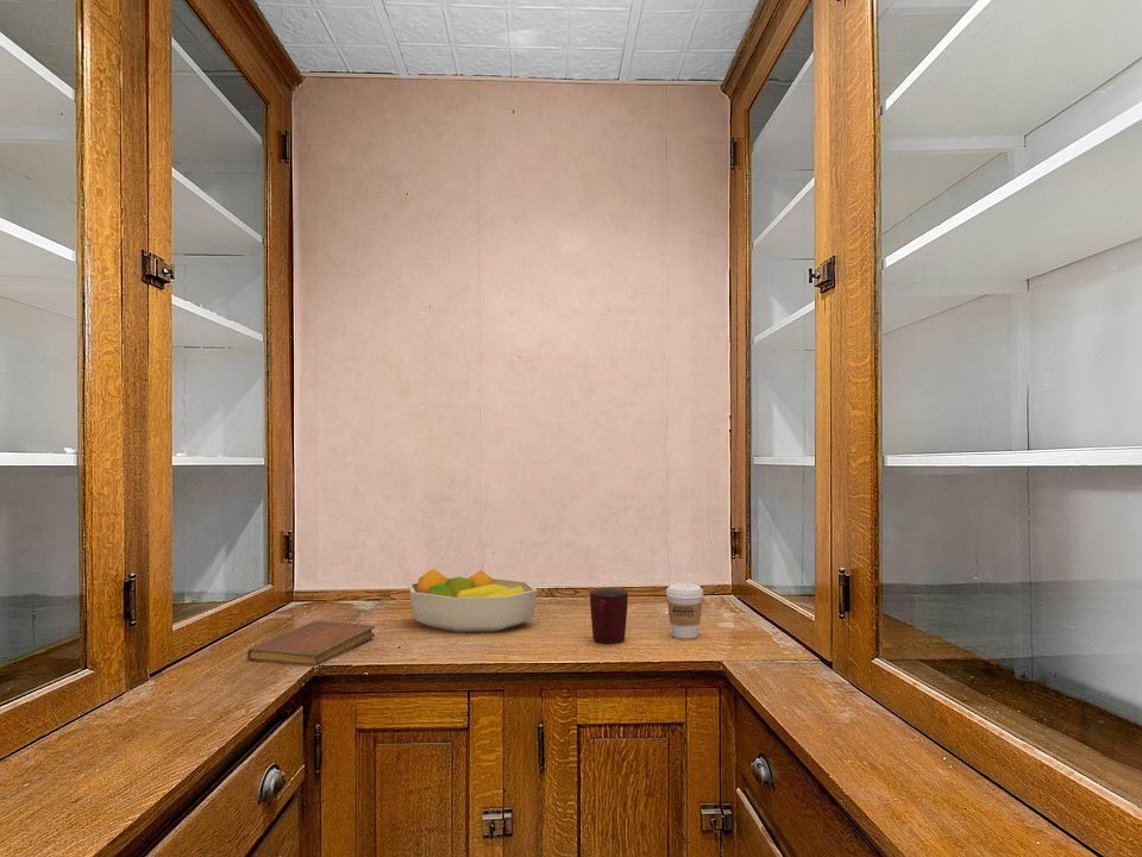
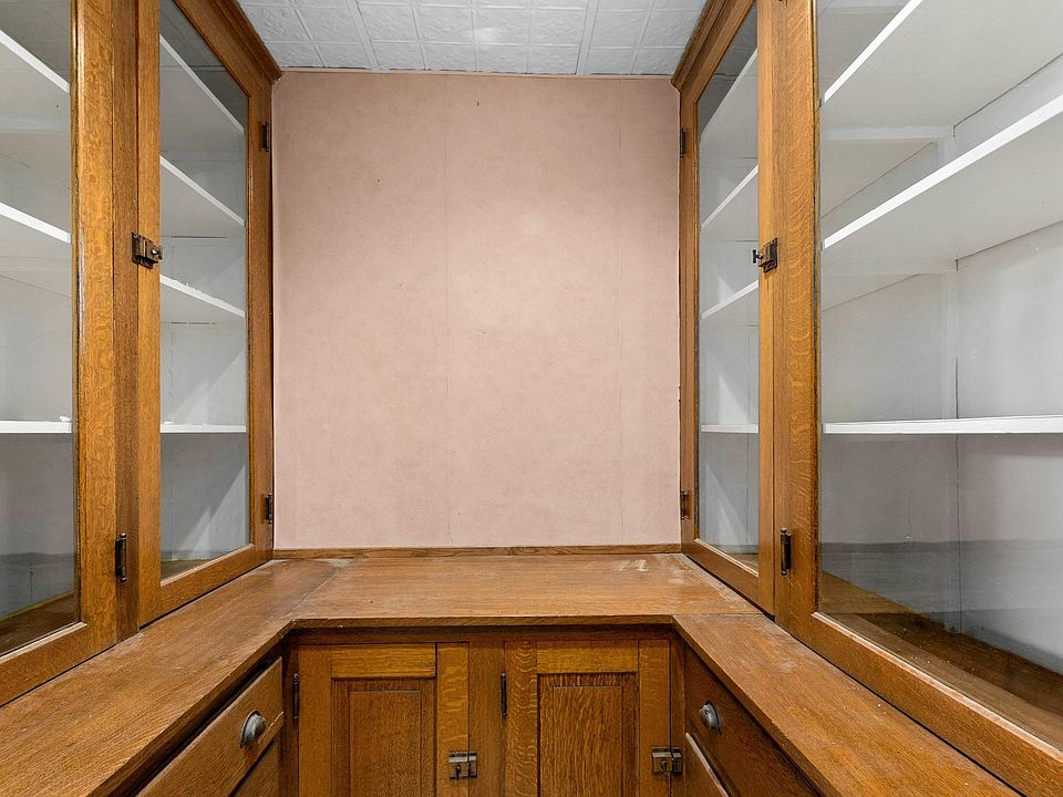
- notebook [246,620,376,667]
- fruit bowl [407,568,539,633]
- mug [589,587,629,645]
- coffee cup [665,582,704,640]
